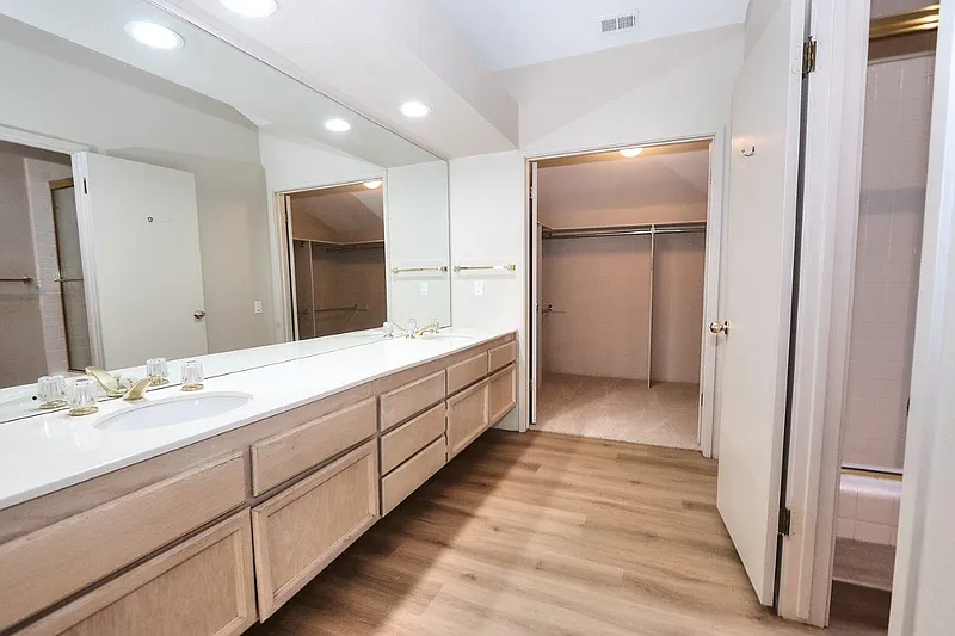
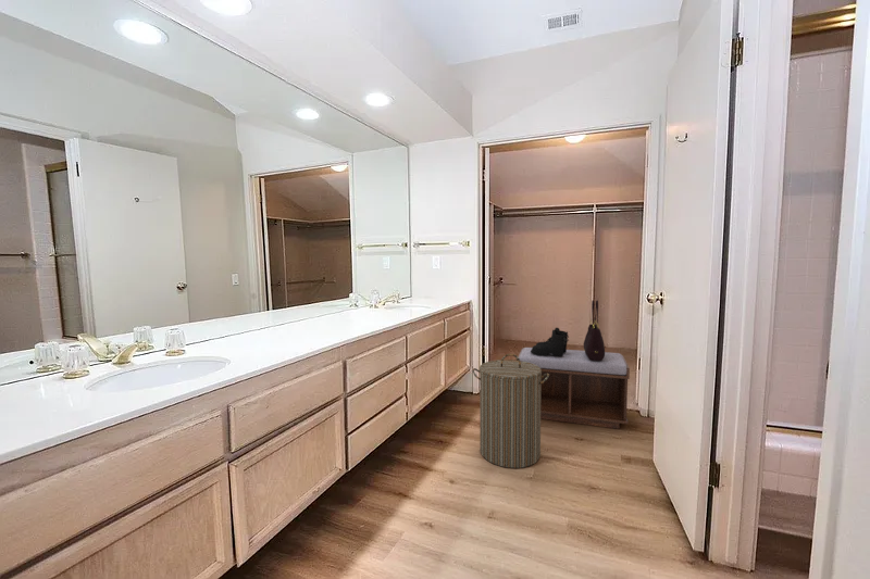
+ laundry hamper [471,353,549,469]
+ boots [531,327,570,356]
+ handbag [583,299,606,361]
+ bench [515,347,631,430]
